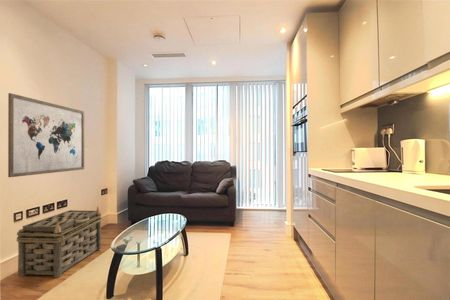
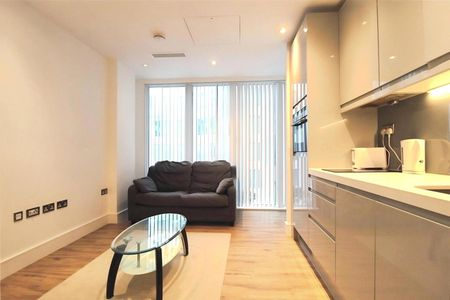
- basket [16,206,103,279]
- wall art [7,92,85,178]
